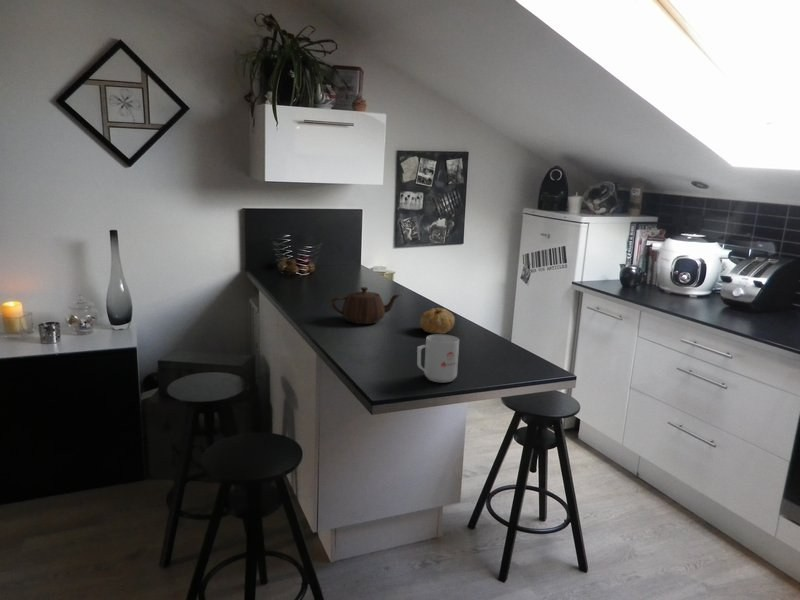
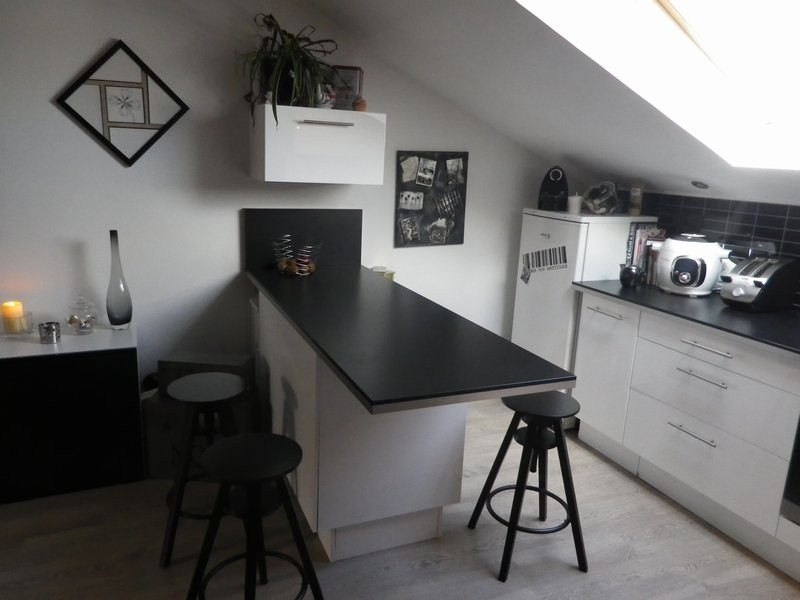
- fruit [418,307,456,335]
- teapot [330,286,401,325]
- mug [416,334,460,383]
